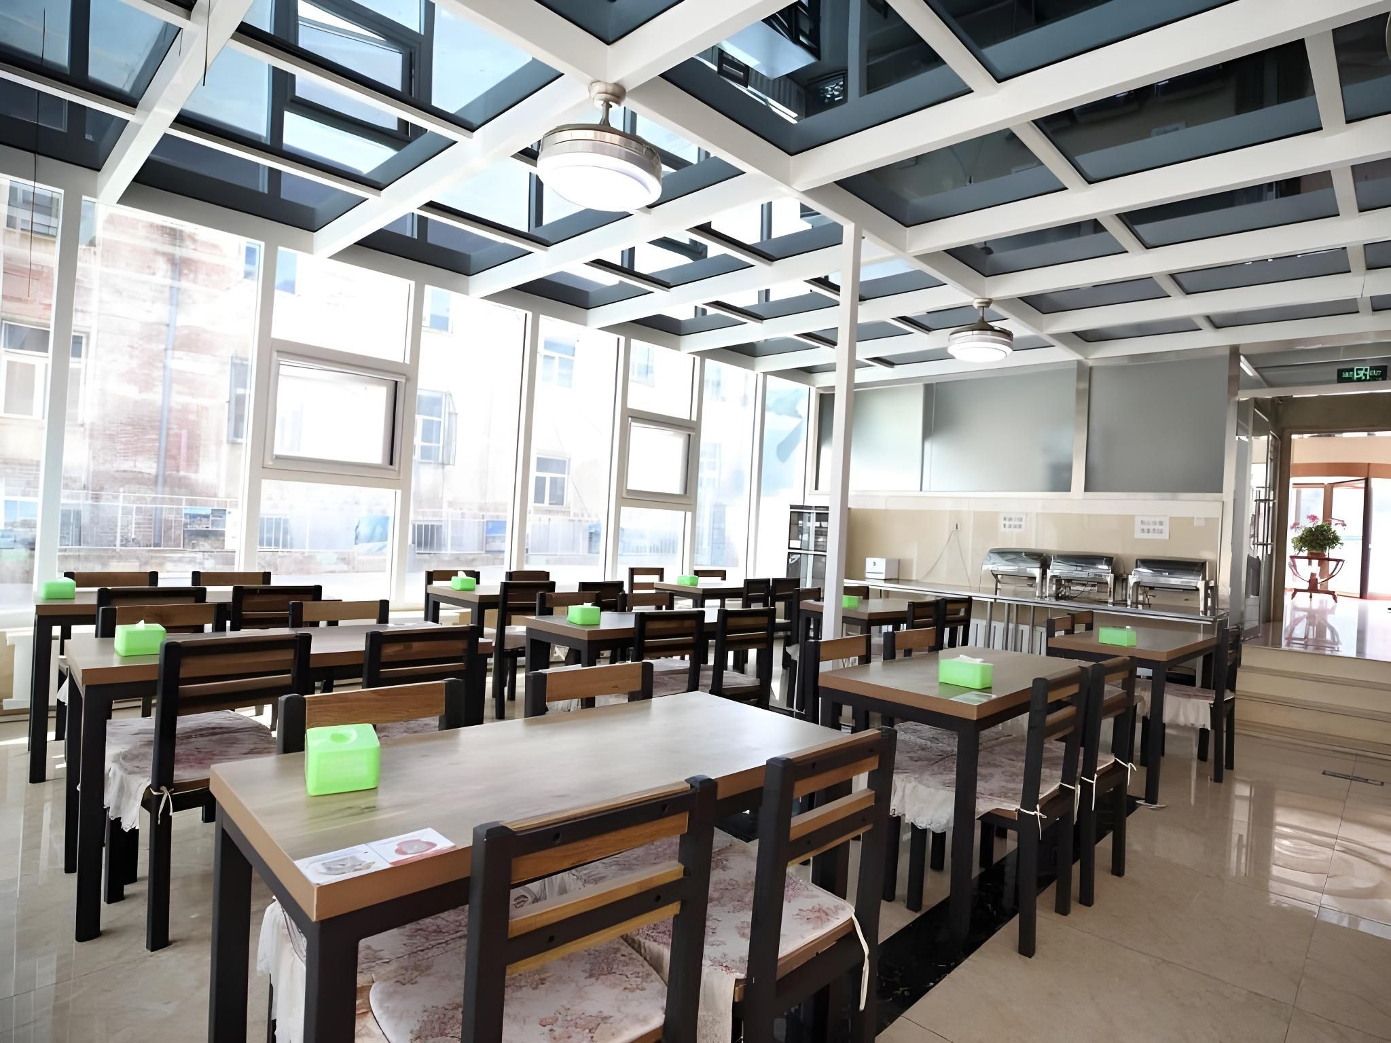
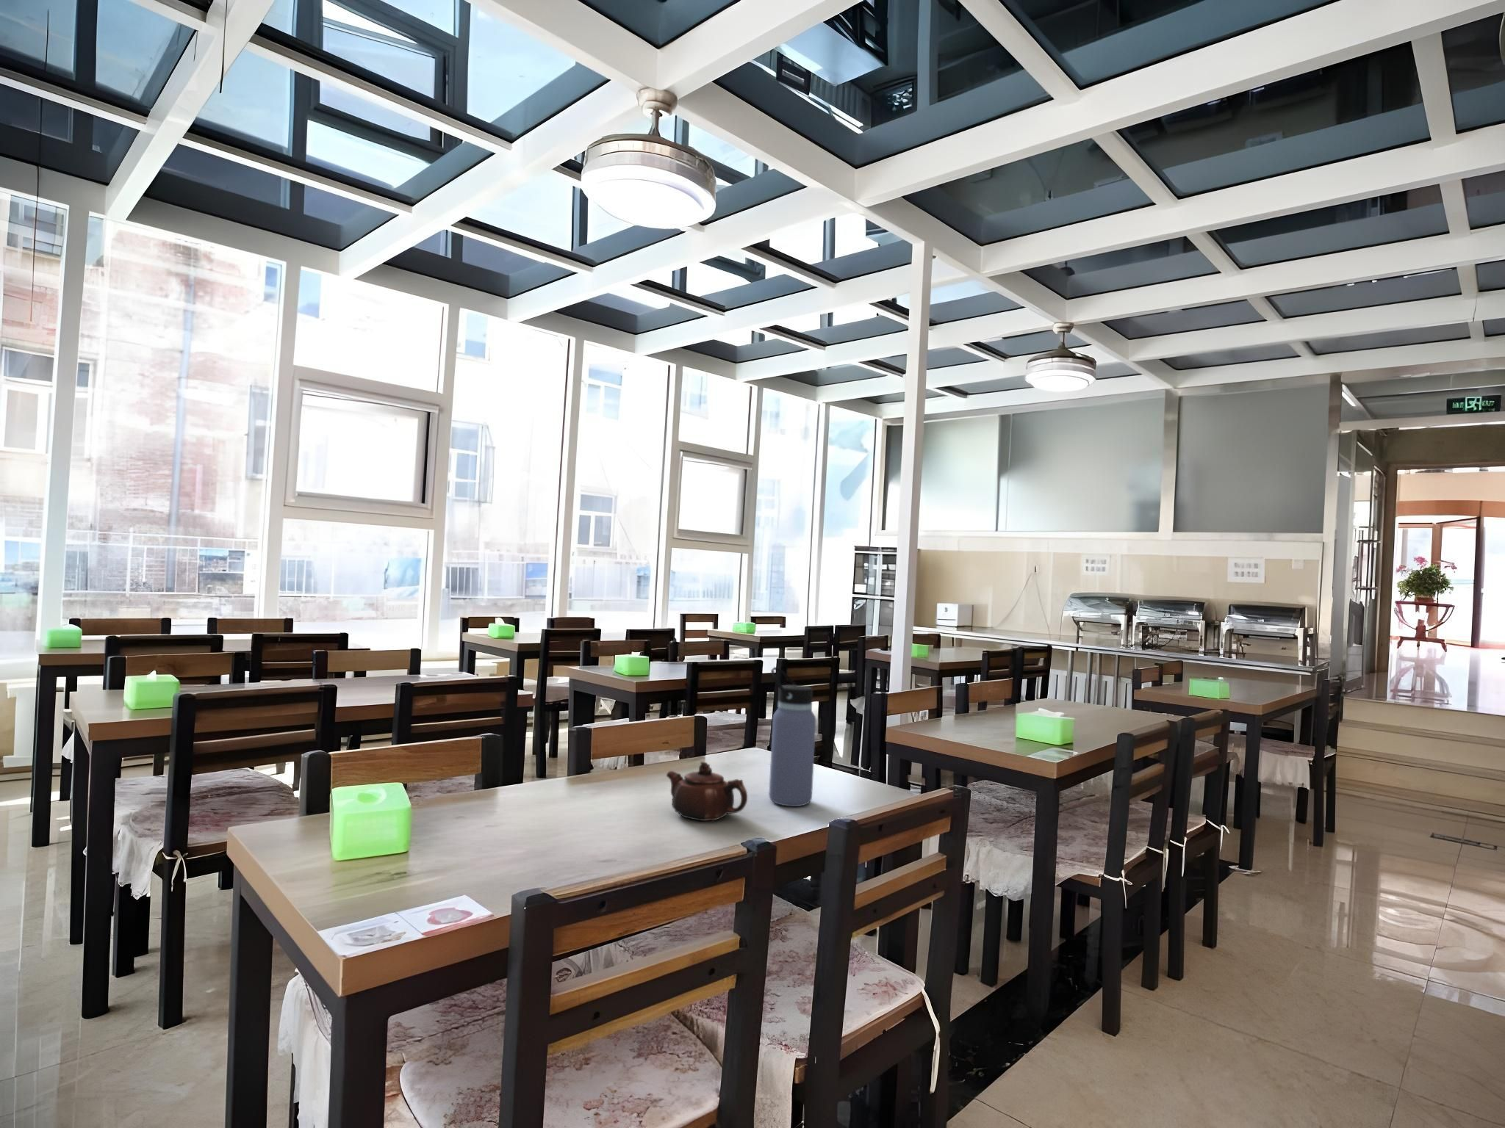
+ water bottle [768,666,816,807]
+ teapot [666,761,748,822]
